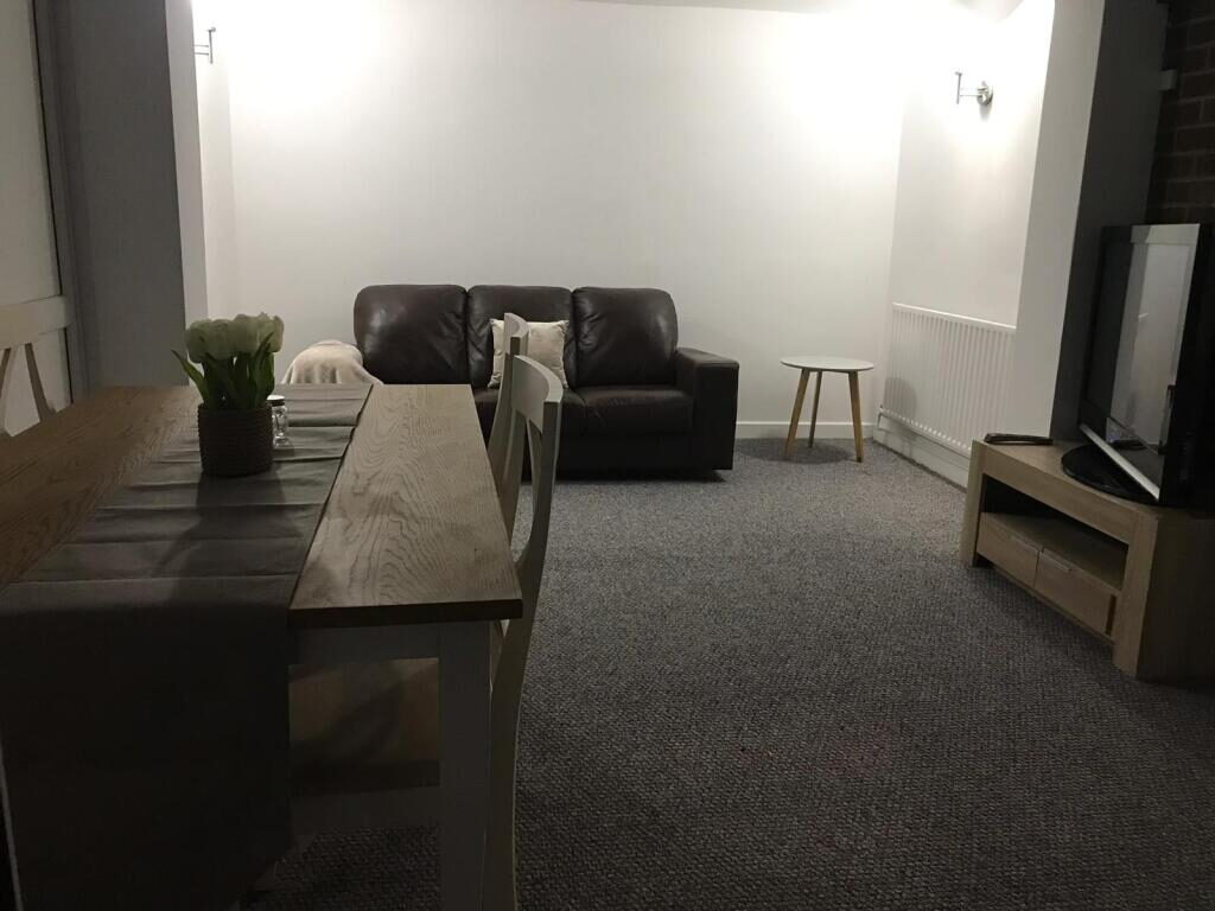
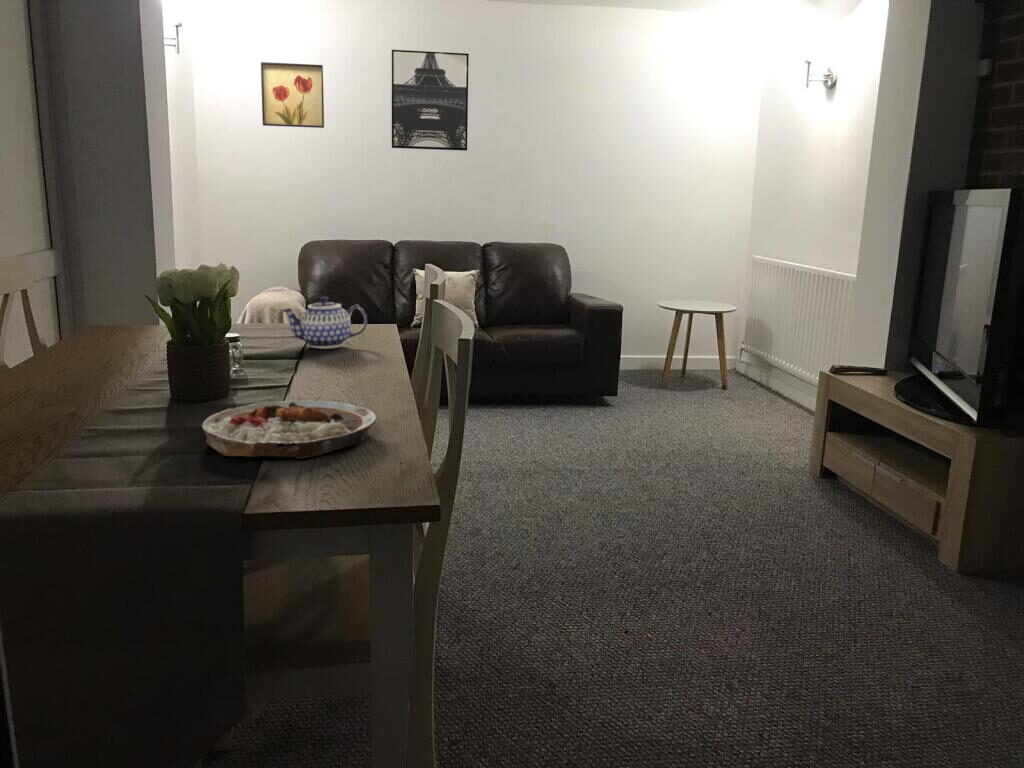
+ wall art [260,61,325,129]
+ plate [201,399,377,460]
+ wall art [391,49,470,152]
+ teapot [280,295,368,350]
